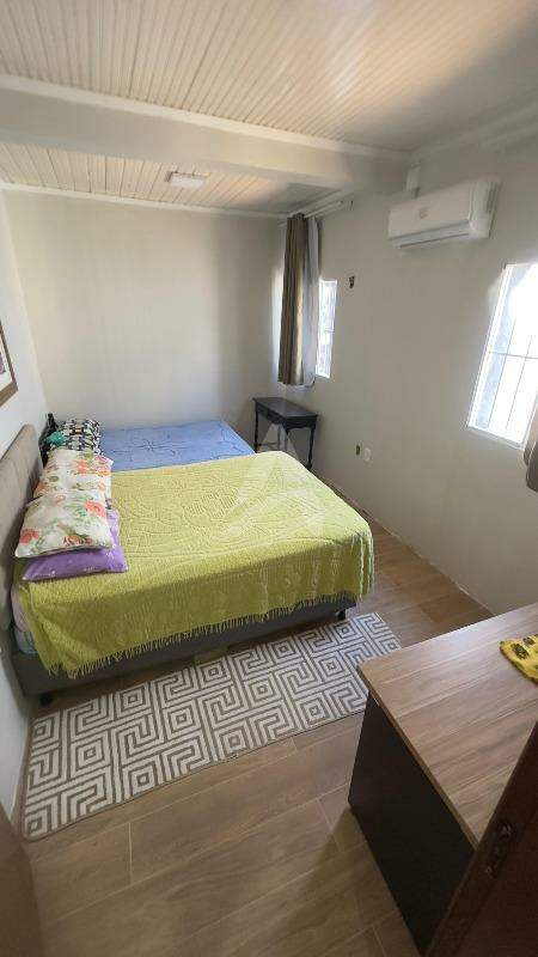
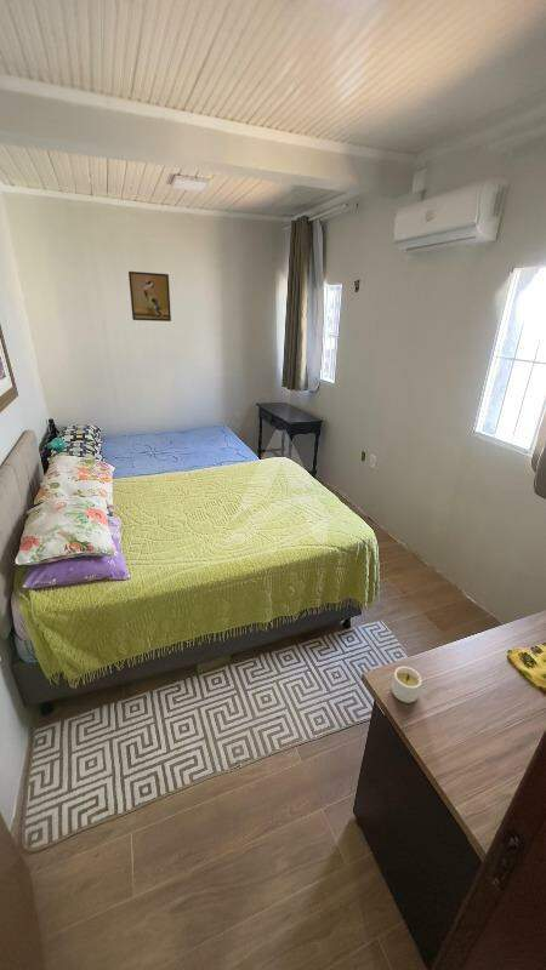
+ candle [391,666,422,703]
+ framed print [127,270,172,323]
